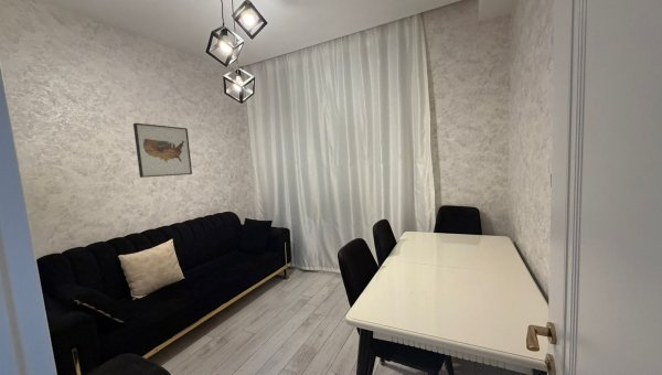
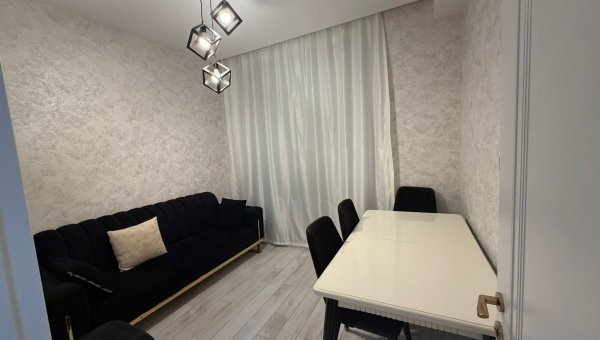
- wall art [132,122,193,179]
